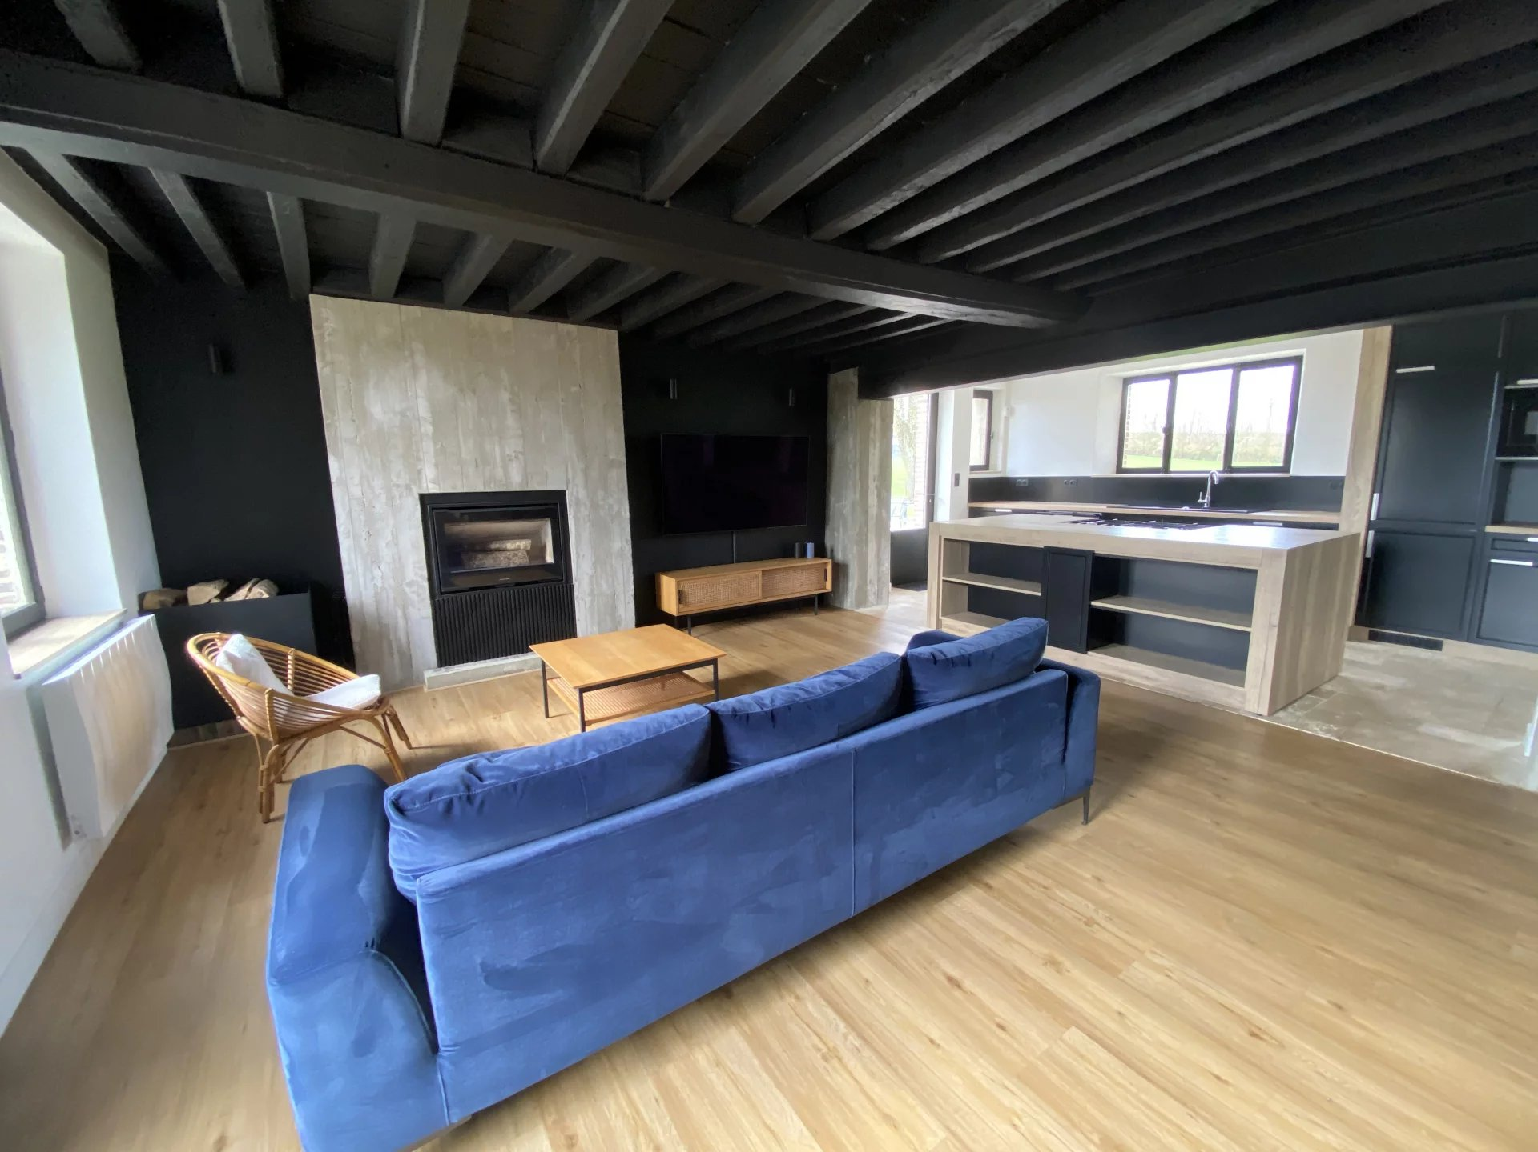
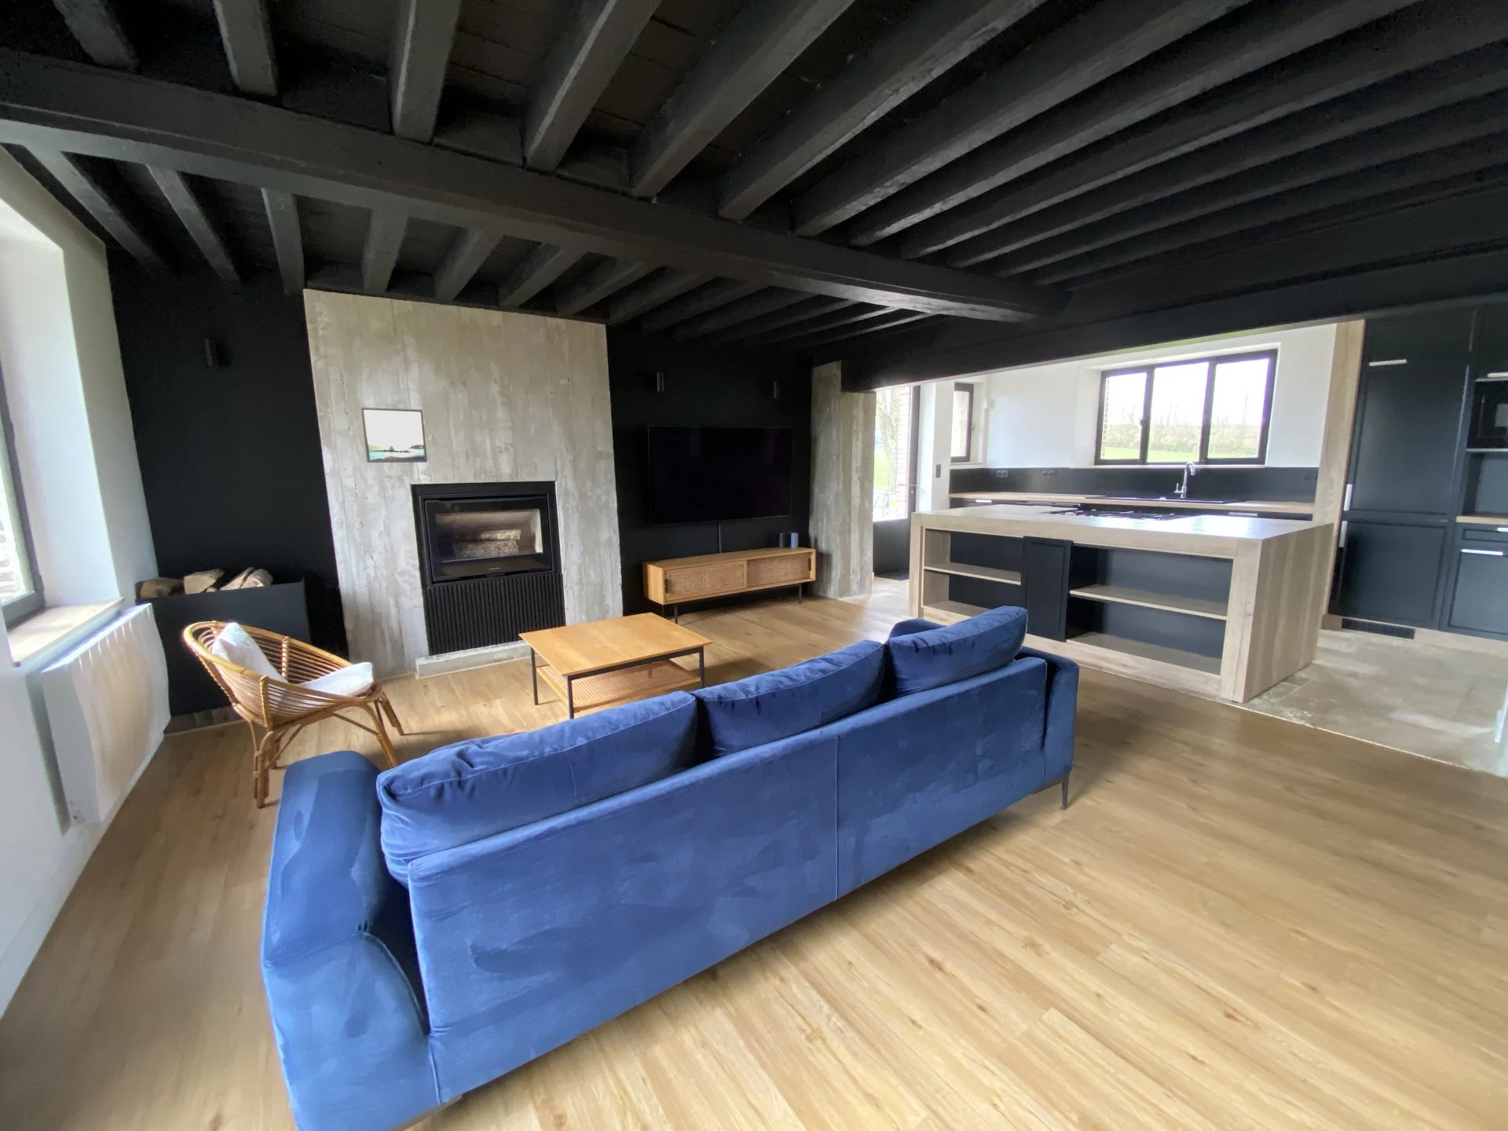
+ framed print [360,406,427,463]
